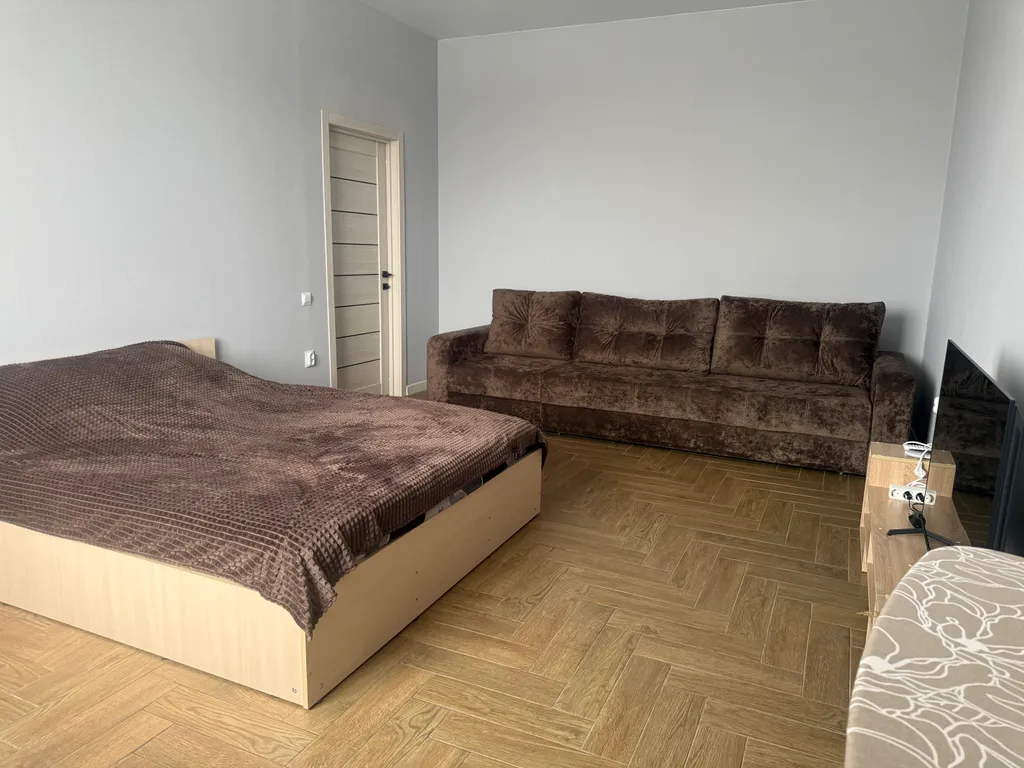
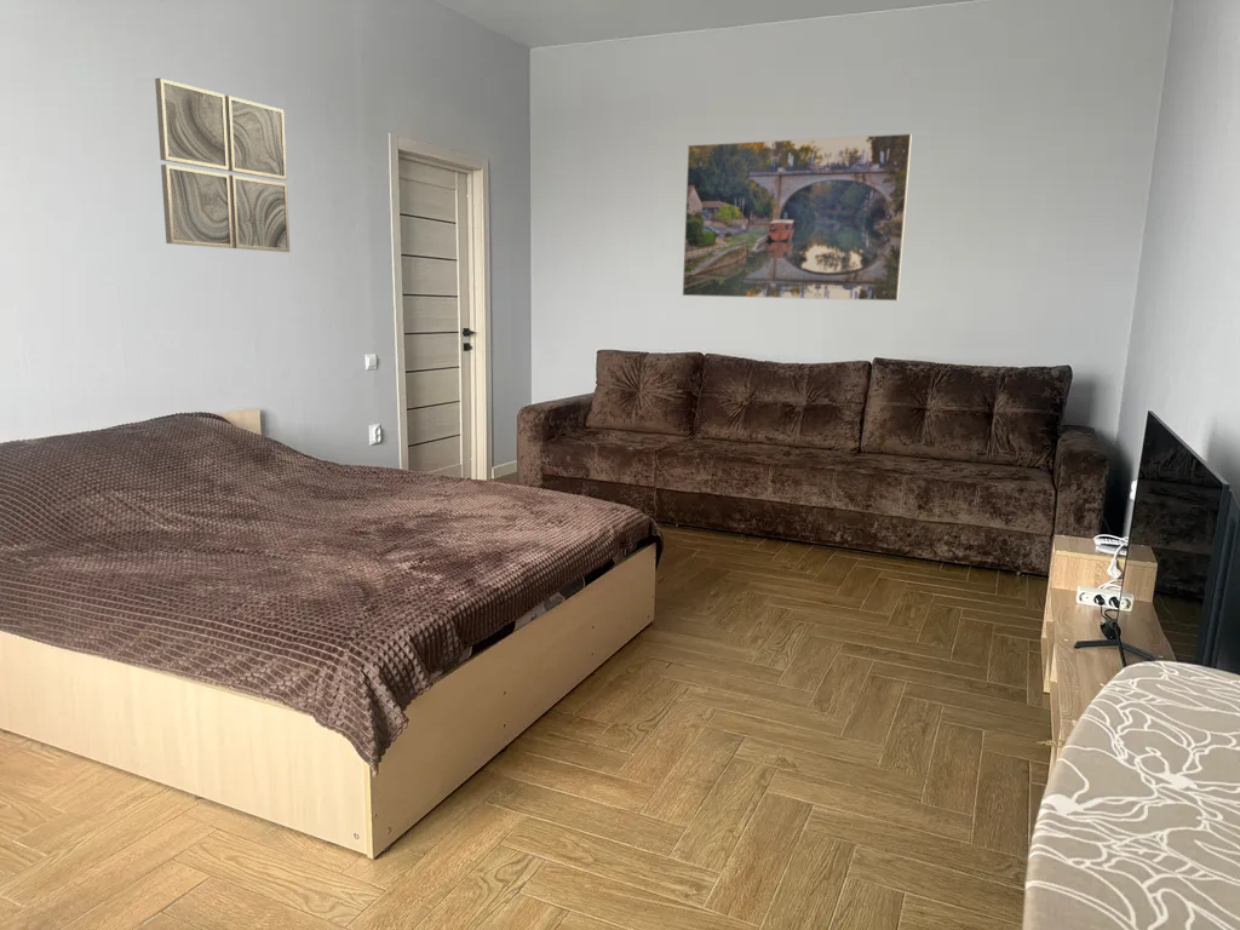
+ wall art [154,78,291,253]
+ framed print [682,132,913,302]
